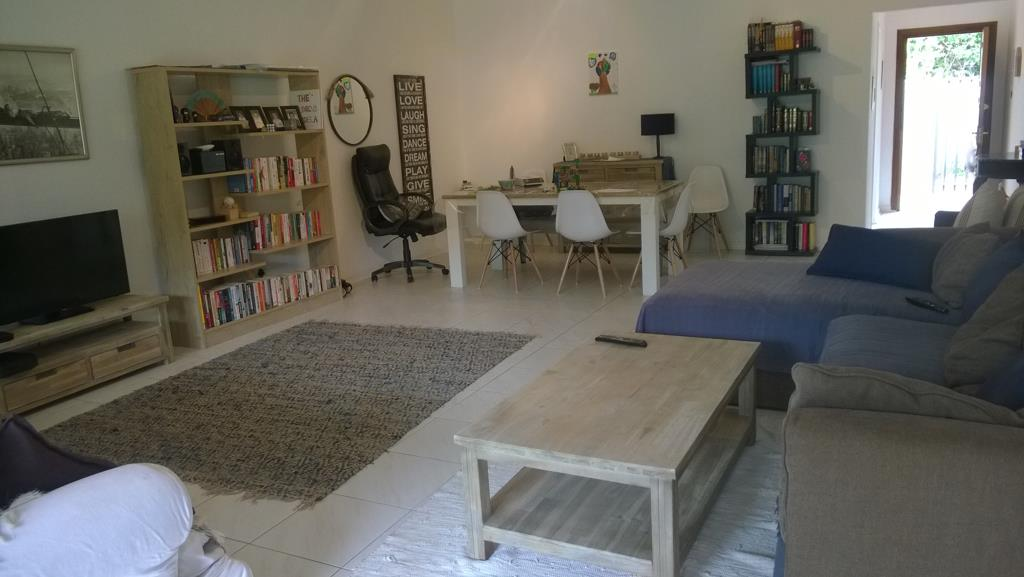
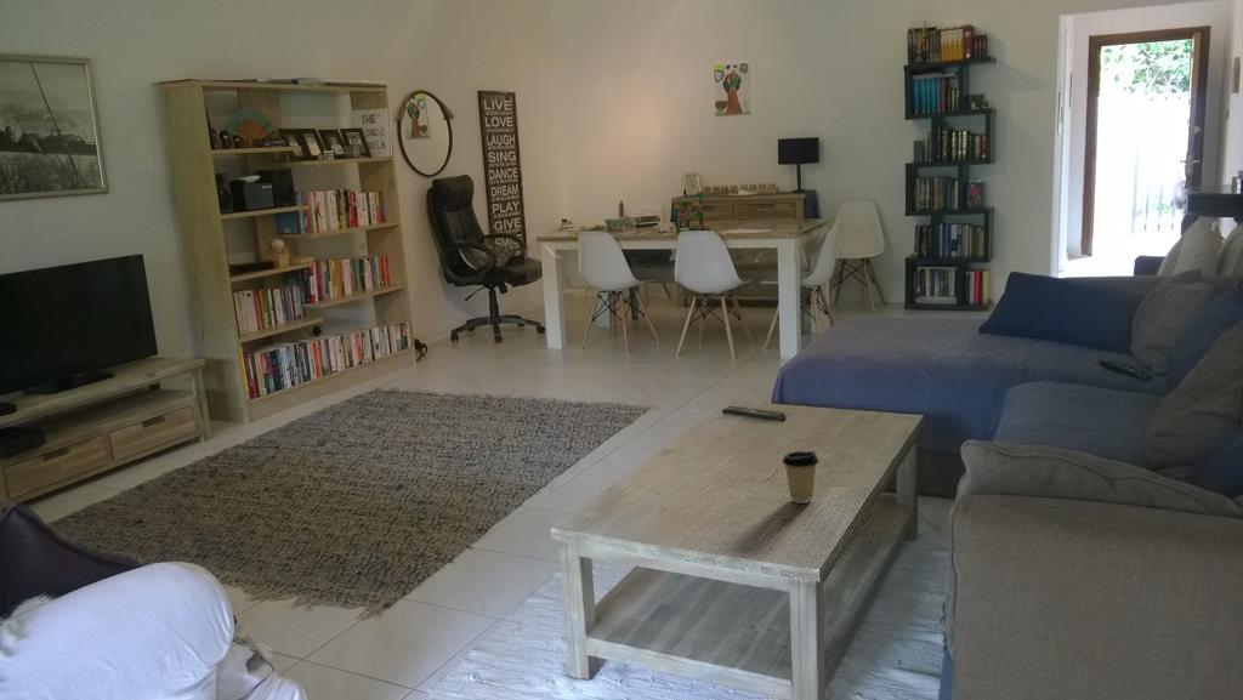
+ coffee cup [781,450,821,505]
